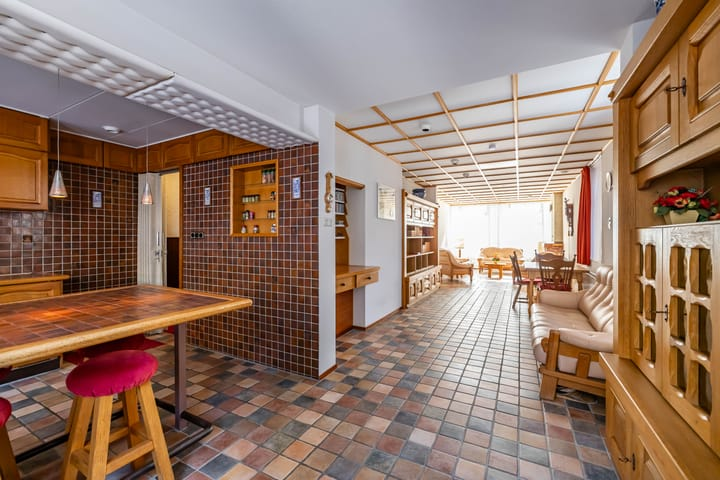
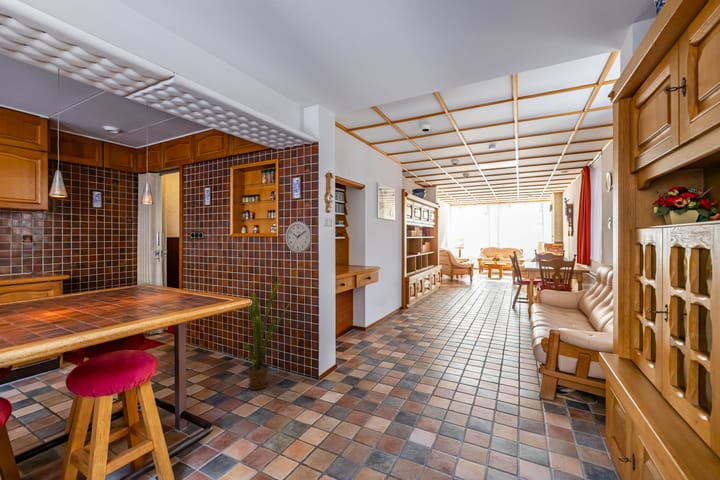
+ house plant [241,281,290,391]
+ wall clock [284,221,313,254]
